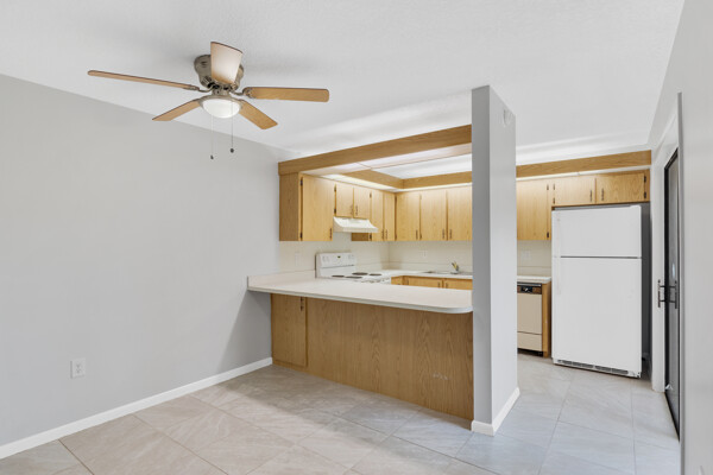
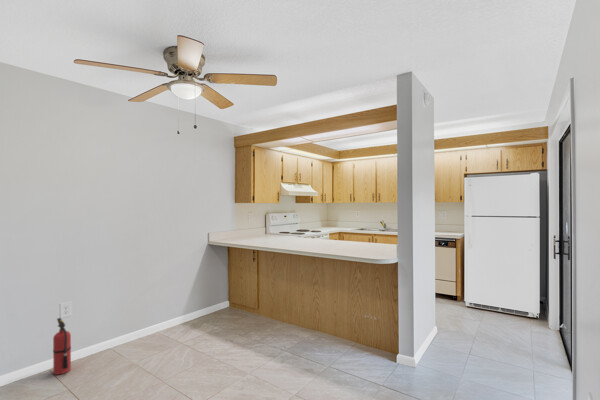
+ fire extinguisher [52,317,72,376]
